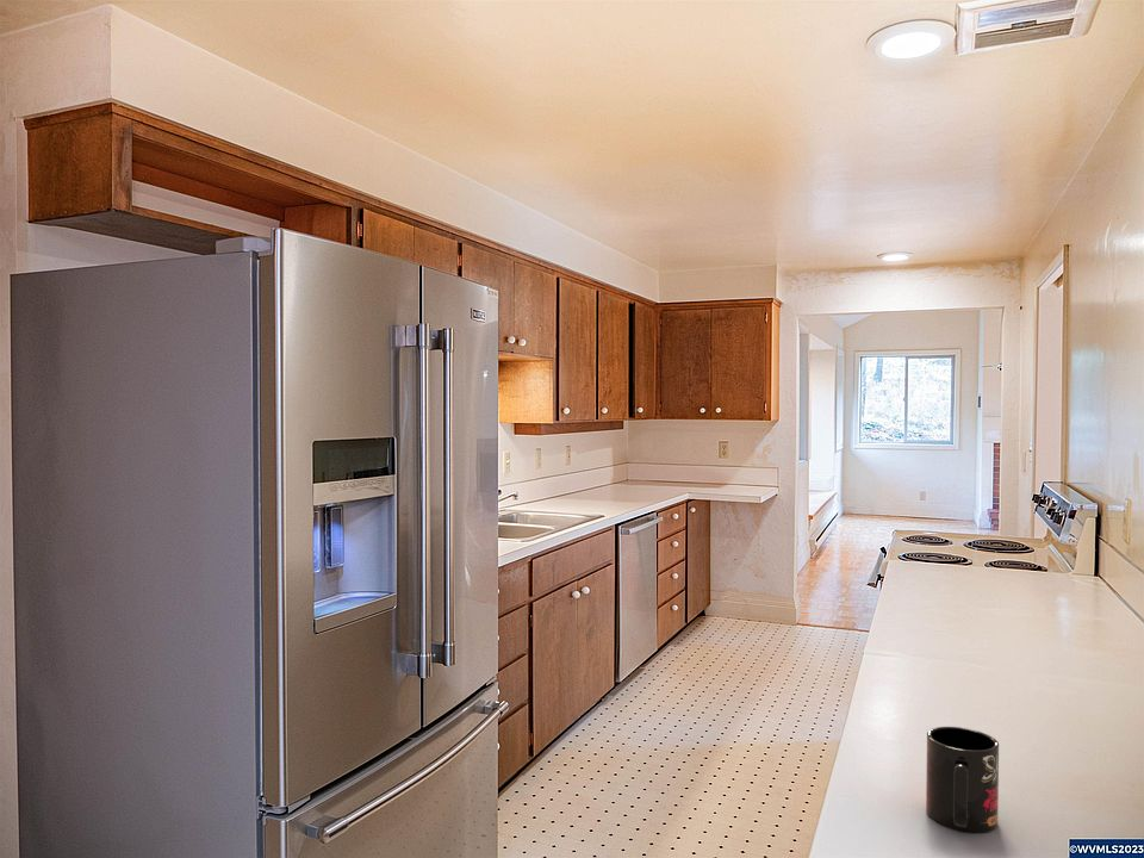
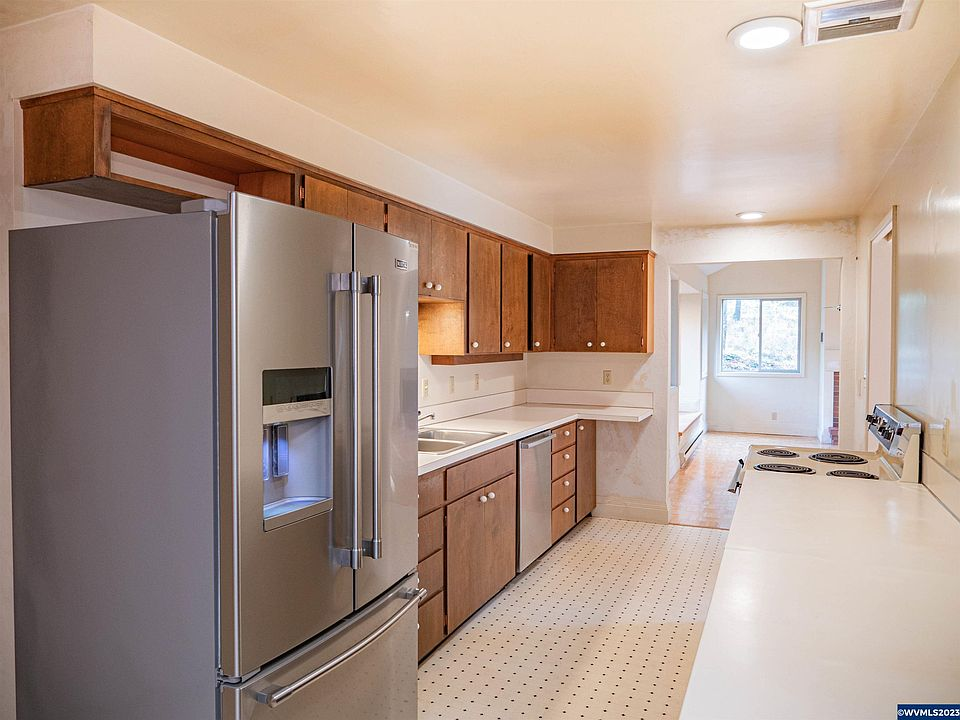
- mug [925,726,1000,833]
